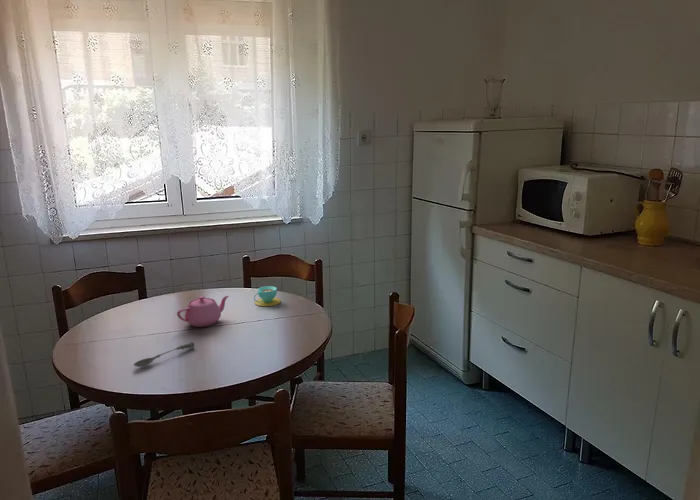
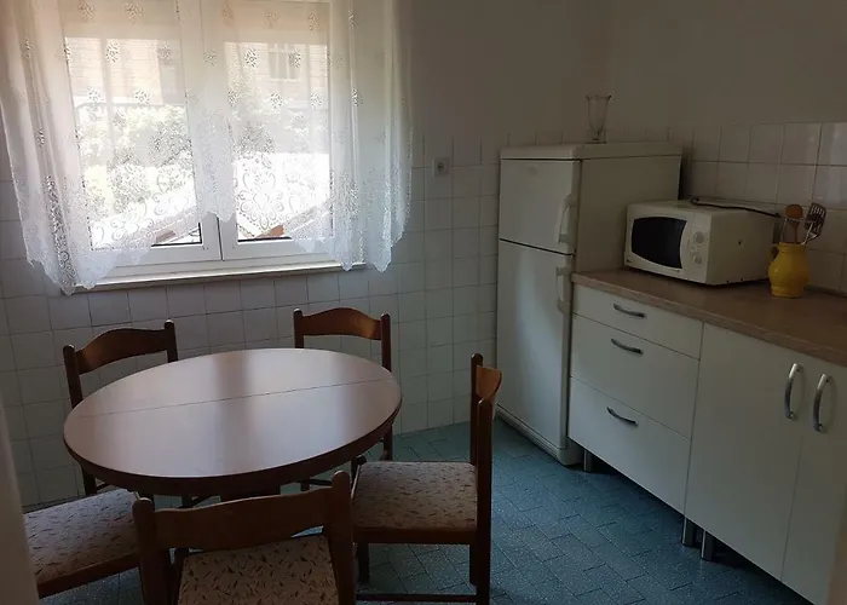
- soupspoon [133,340,196,368]
- teacup [253,285,282,307]
- teapot [176,295,230,328]
